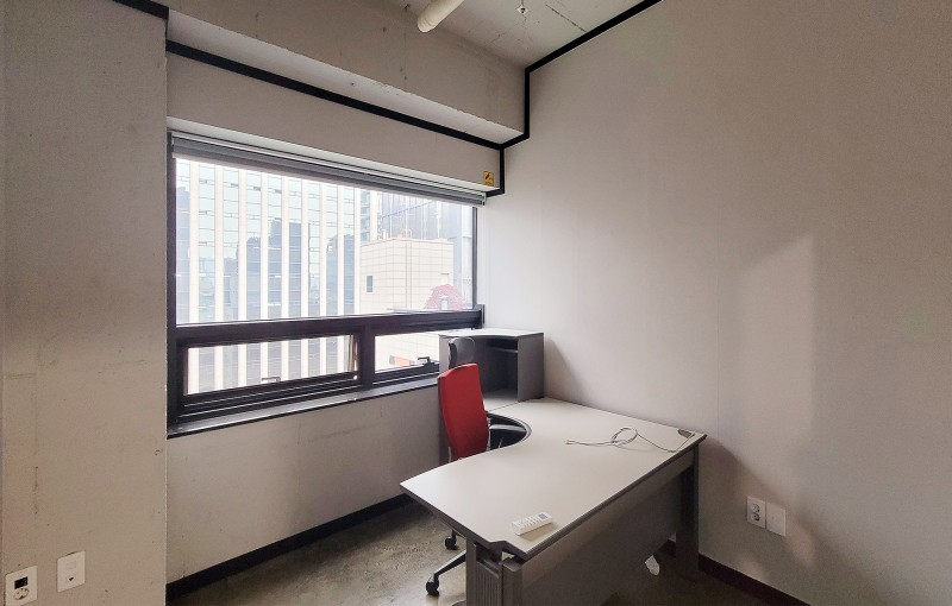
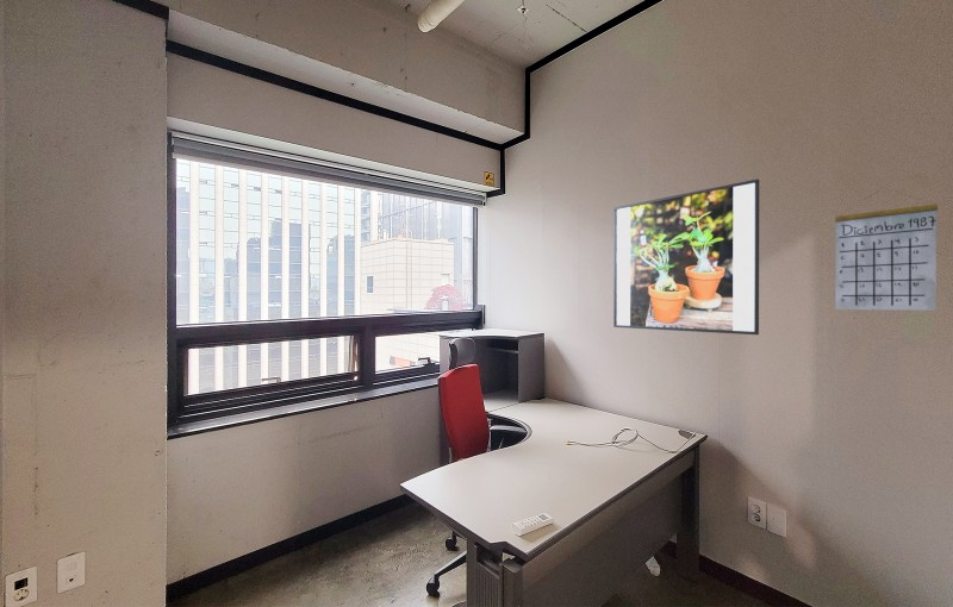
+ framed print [612,179,760,336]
+ calendar [834,187,939,312]
